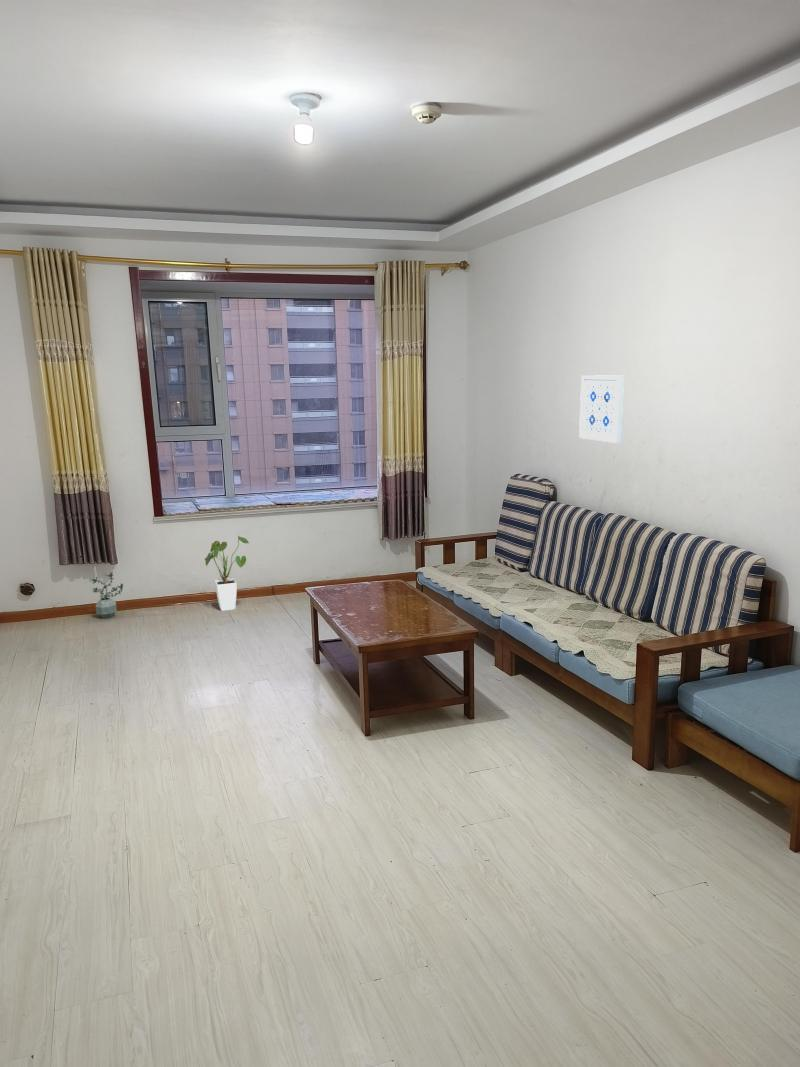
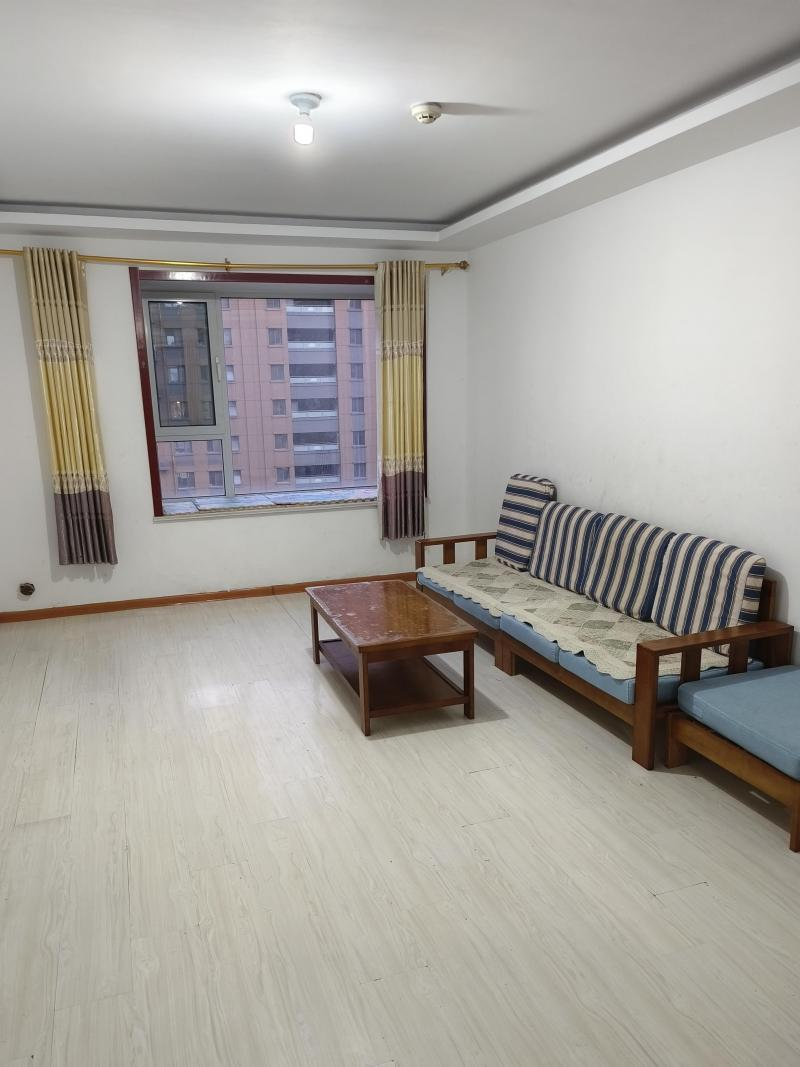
- potted plant [91,571,124,619]
- house plant [204,535,250,612]
- wall art [578,374,625,444]
